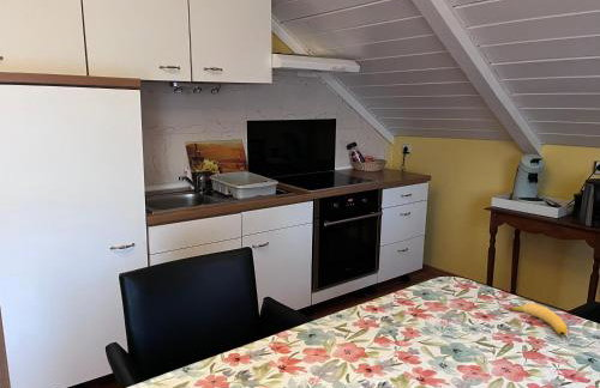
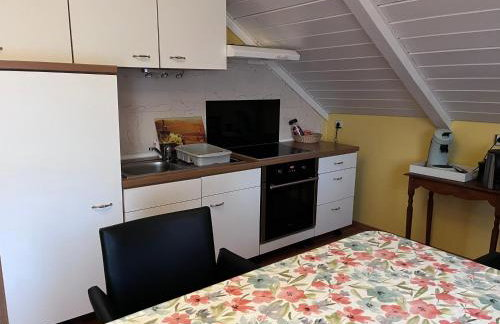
- banana [508,302,569,337]
